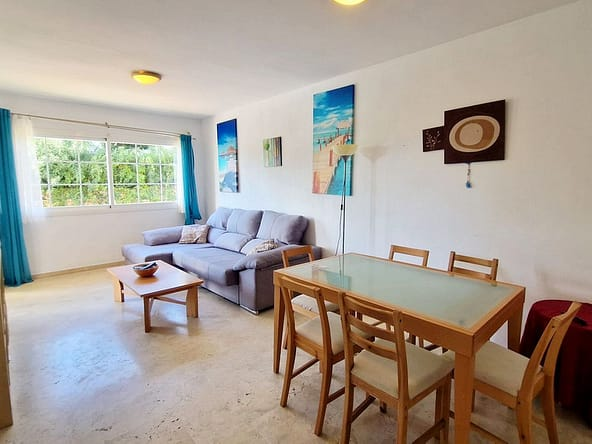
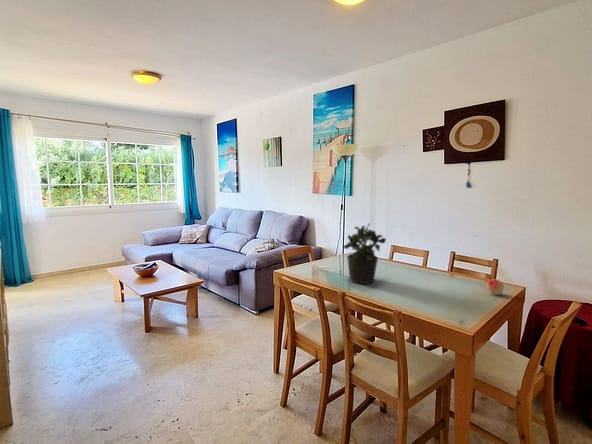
+ fruit [486,278,505,296]
+ potted plant [343,223,387,285]
